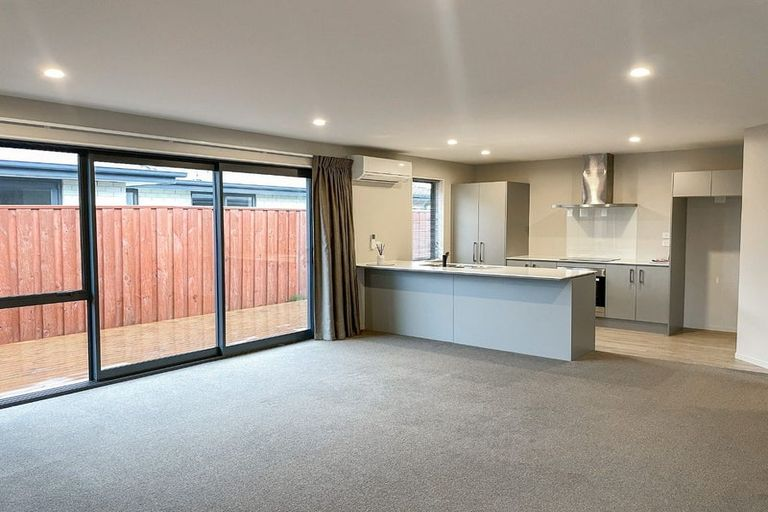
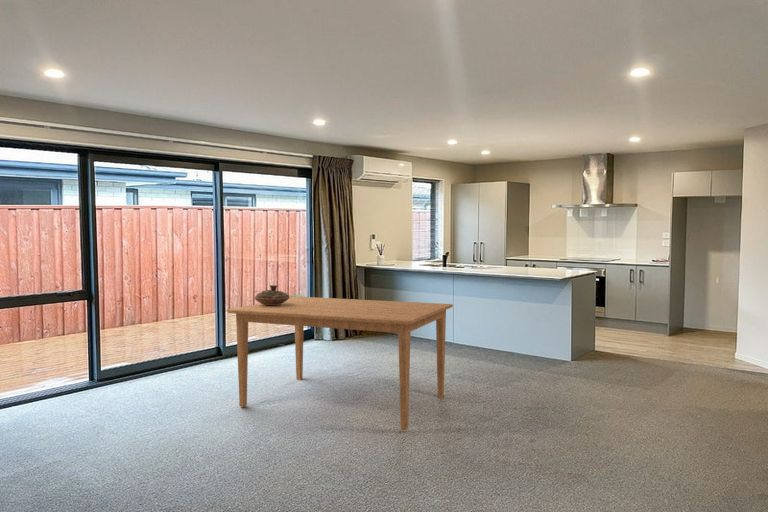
+ dining table [226,296,454,431]
+ decorative bowl [253,284,291,305]
